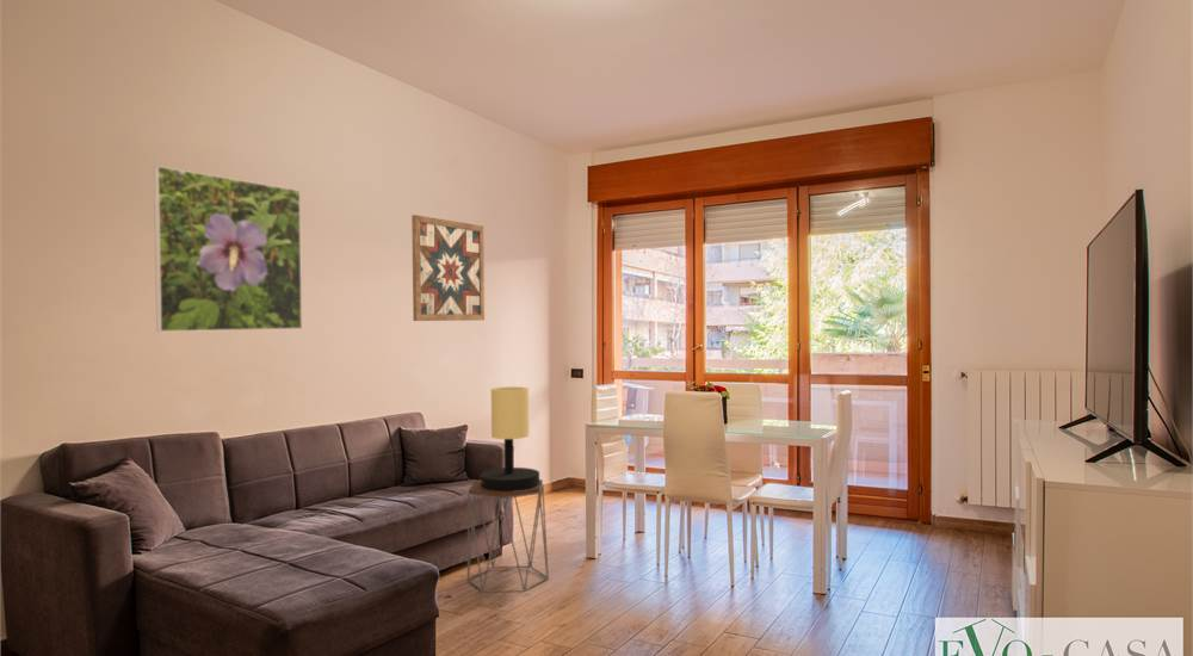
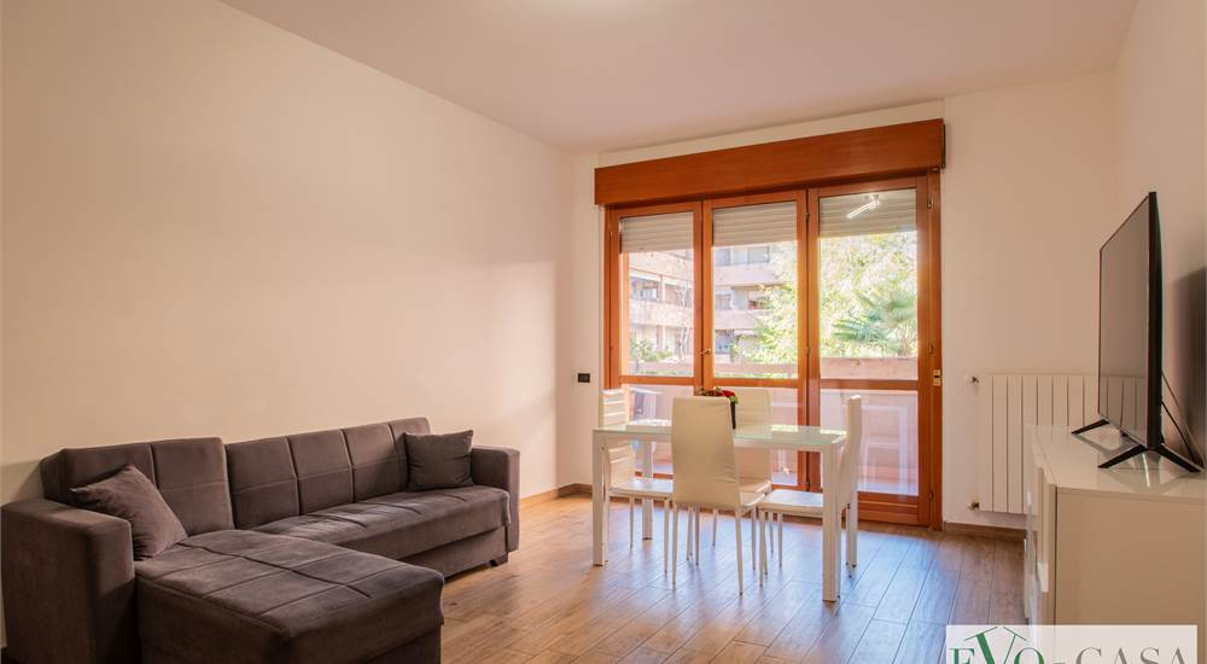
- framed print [153,165,303,333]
- table lamp [480,385,540,491]
- side table [466,478,550,594]
- wall art [410,213,486,322]
